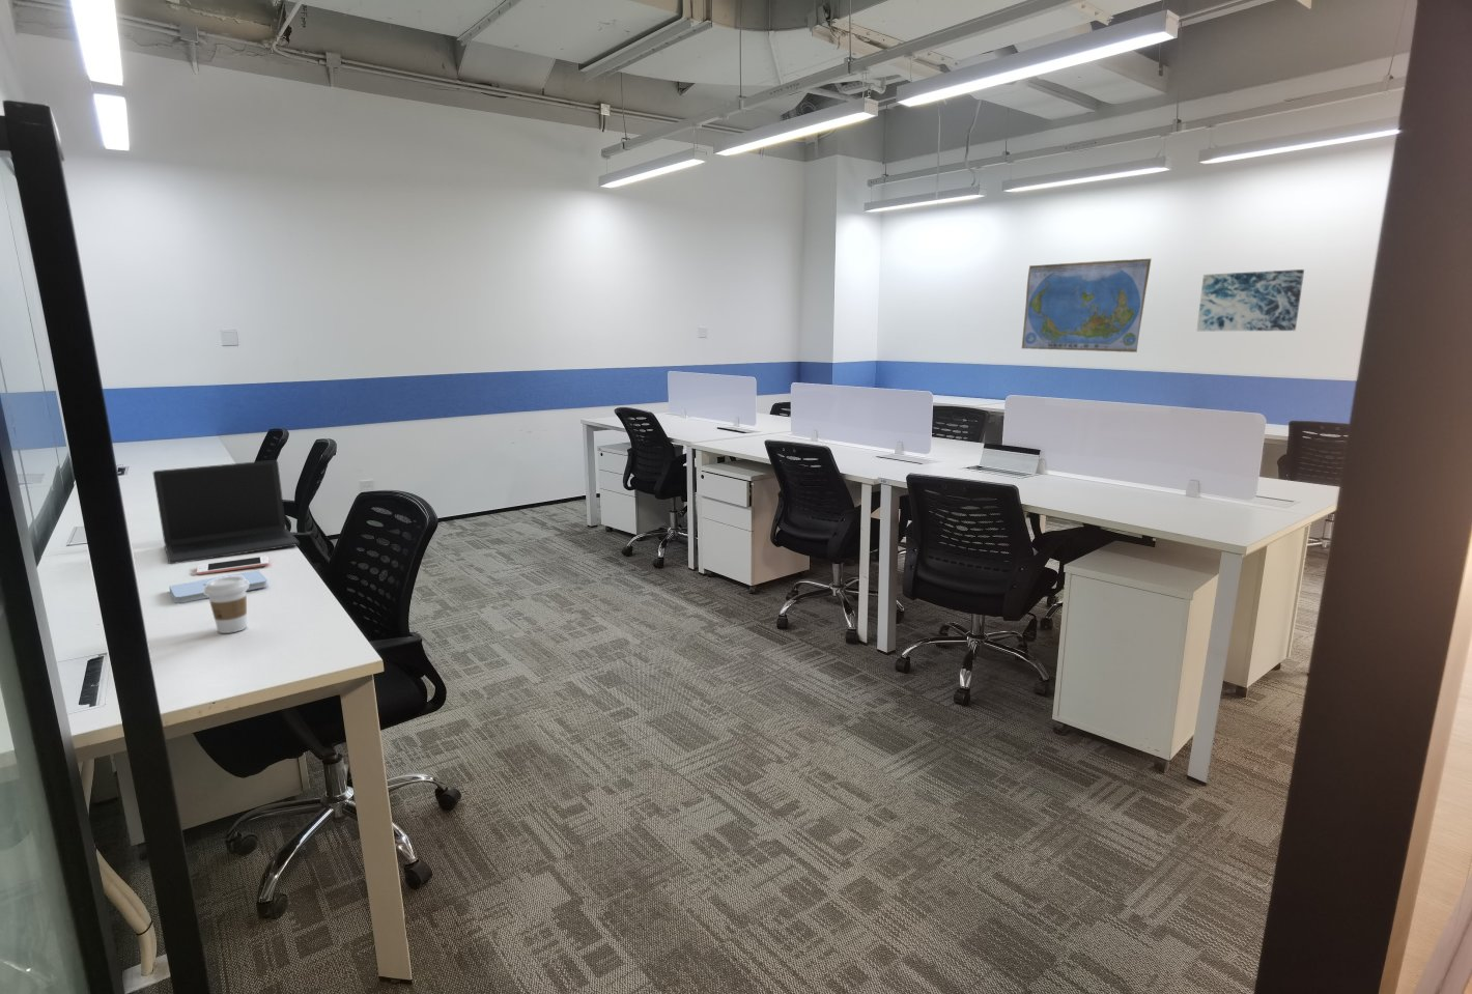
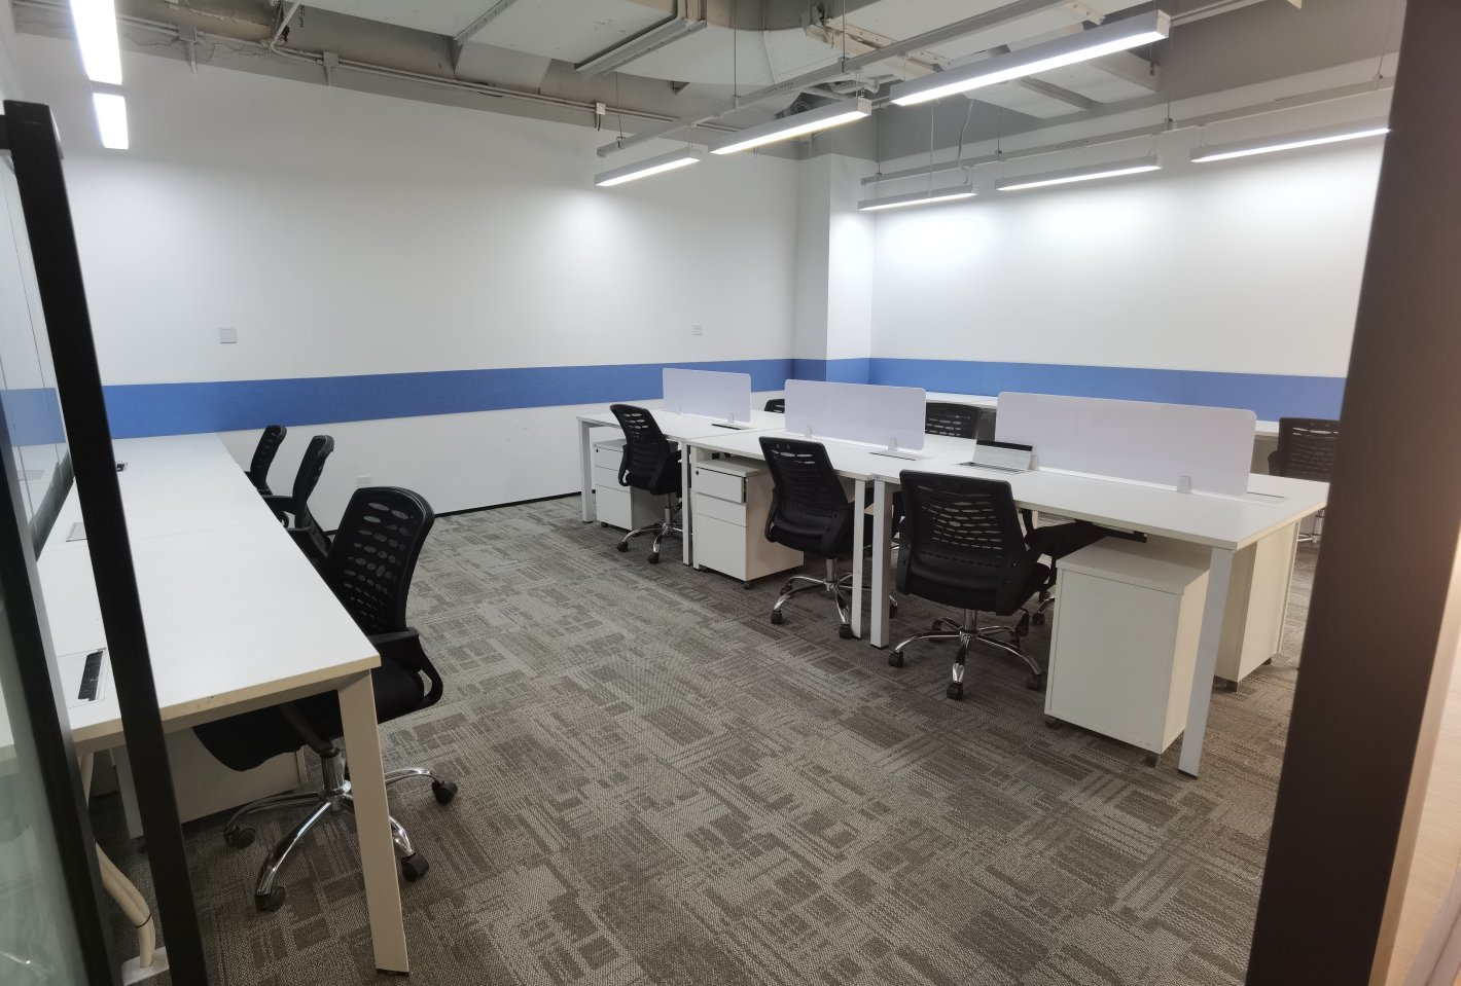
- cell phone [196,556,270,576]
- coffee cup [204,576,248,635]
- notepad [167,569,270,605]
- laptop [152,459,301,565]
- world map [1021,258,1151,354]
- wall art [1196,268,1306,332]
